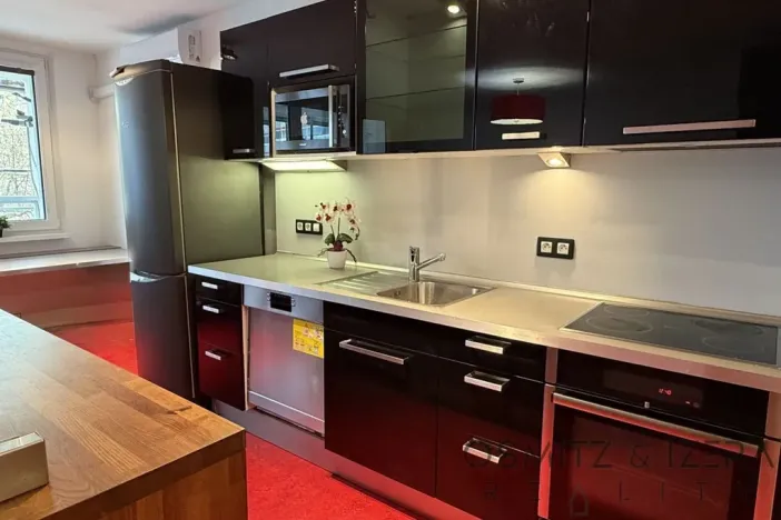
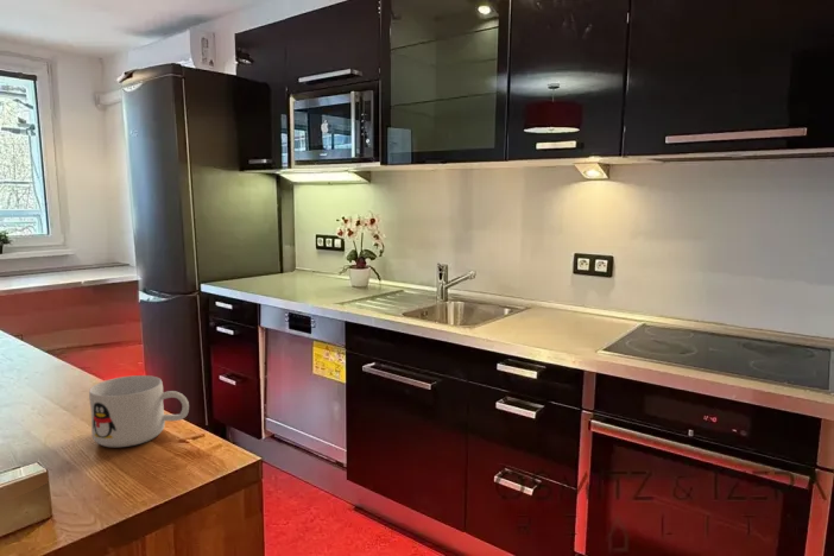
+ mug [88,374,190,448]
